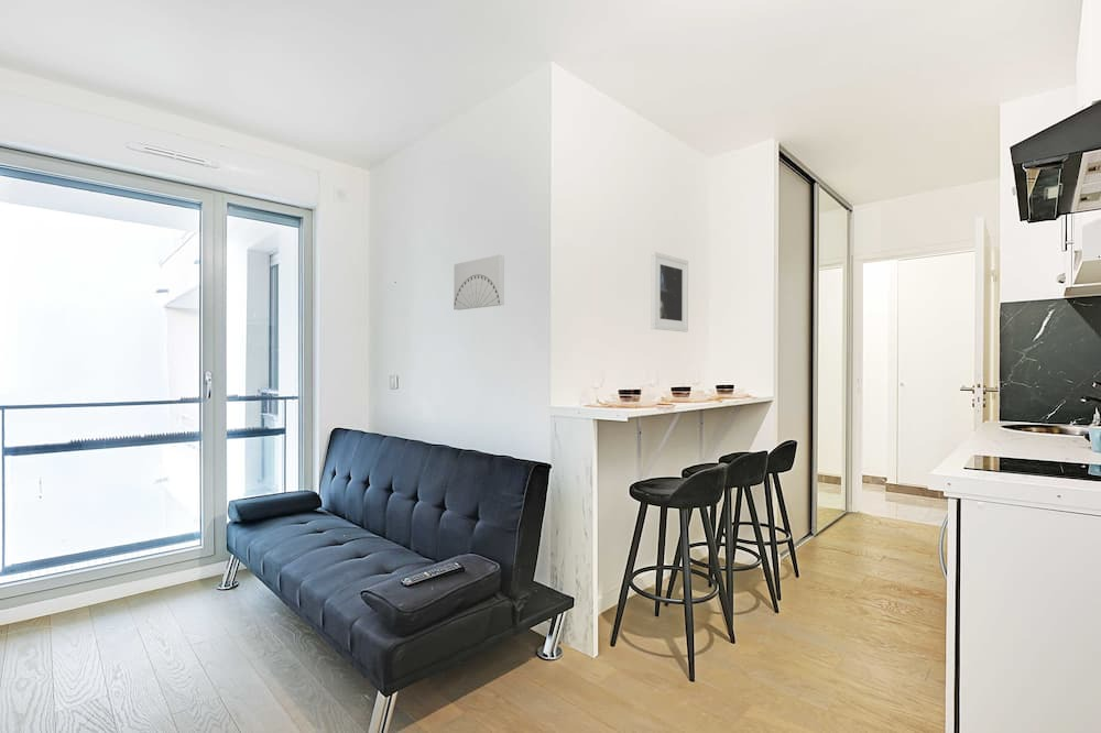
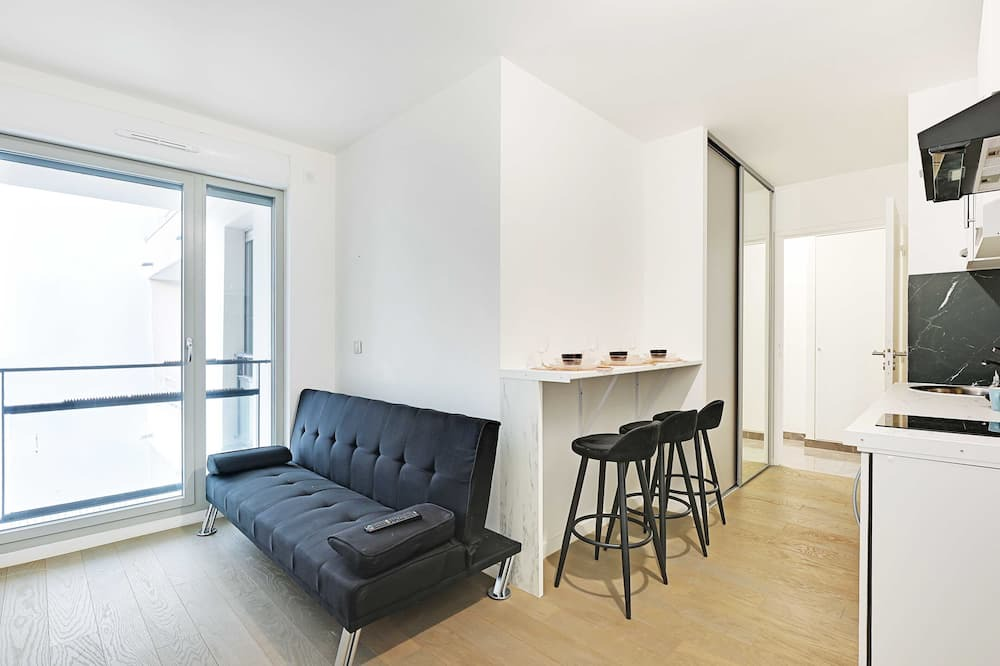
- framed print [651,251,689,333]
- wall art [453,254,505,311]
